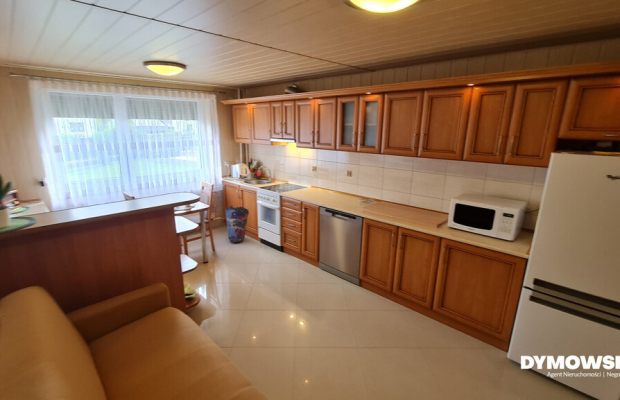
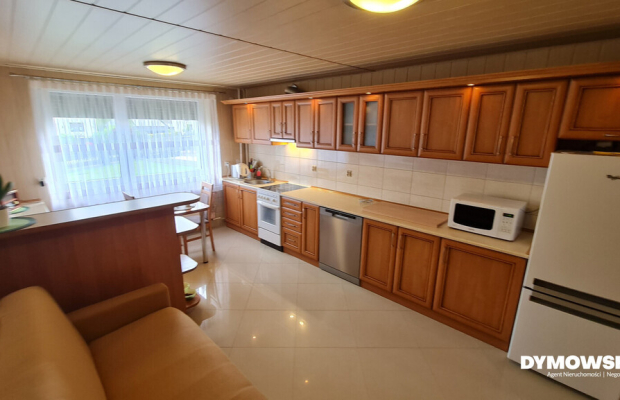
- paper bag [224,204,250,244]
